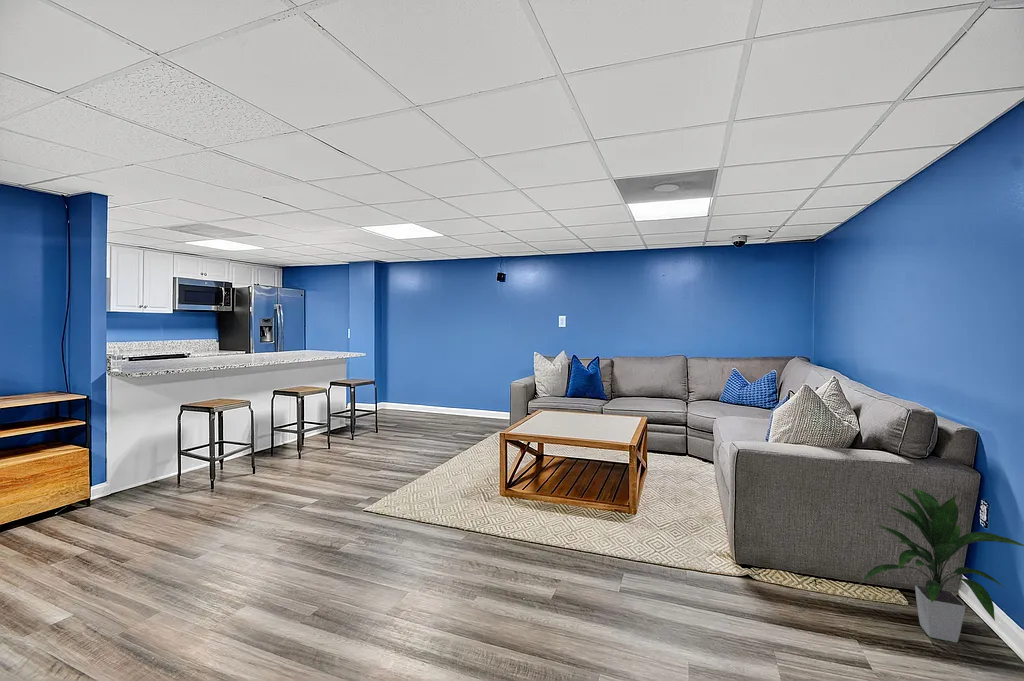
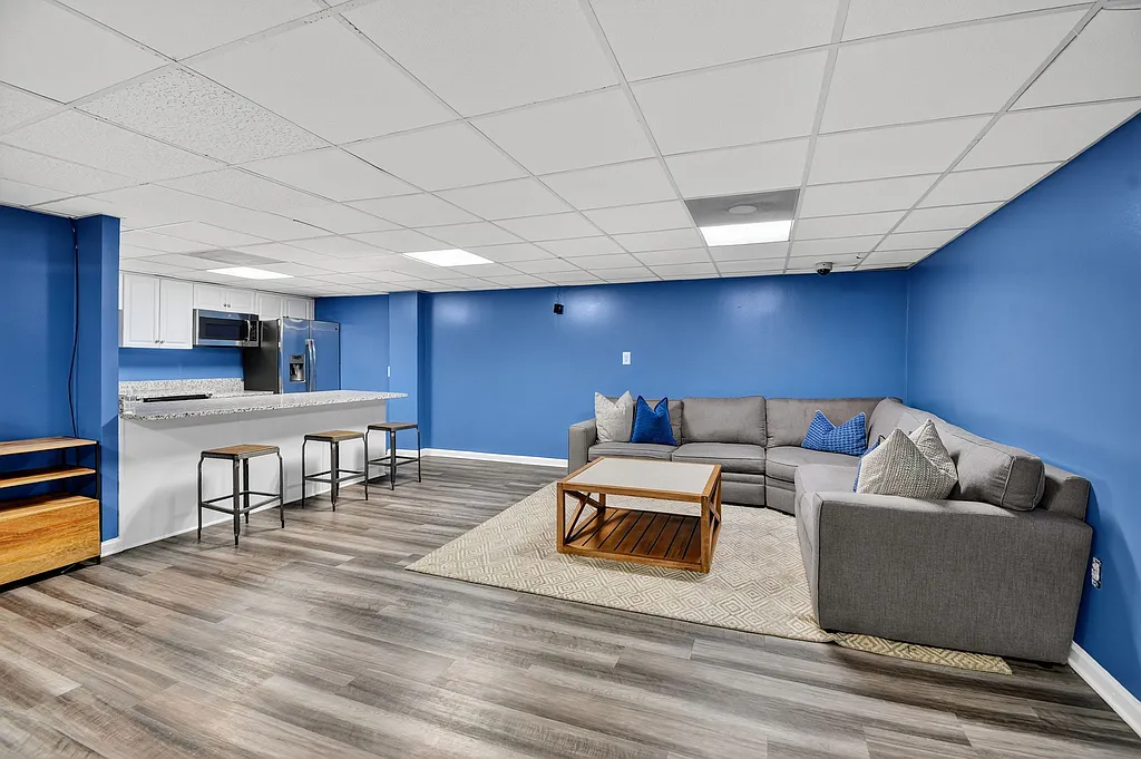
- indoor plant [859,487,1024,643]
